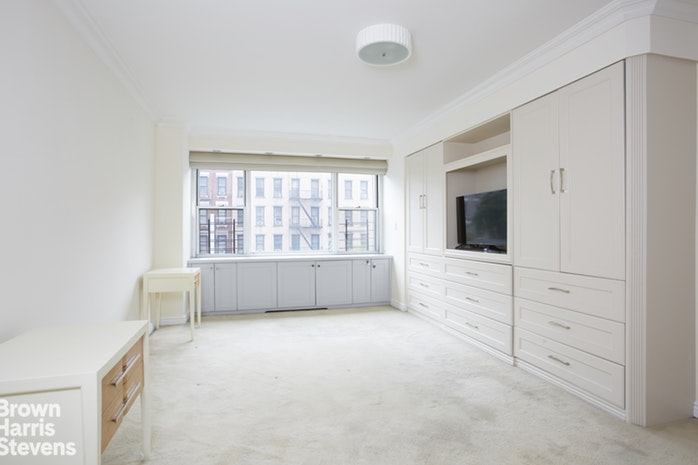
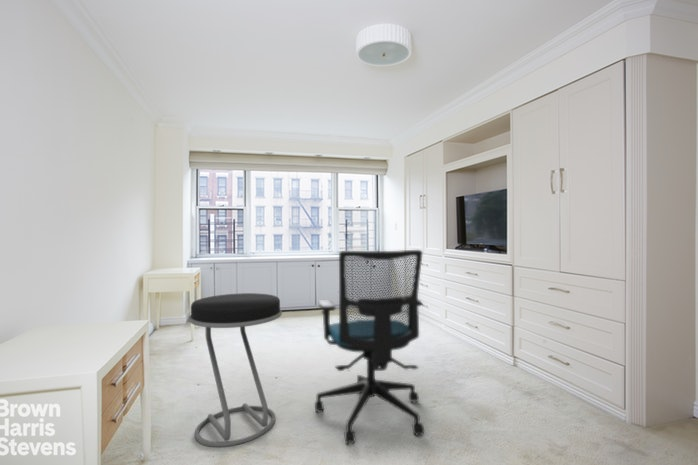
+ stool [188,292,283,448]
+ office chair [314,249,425,445]
